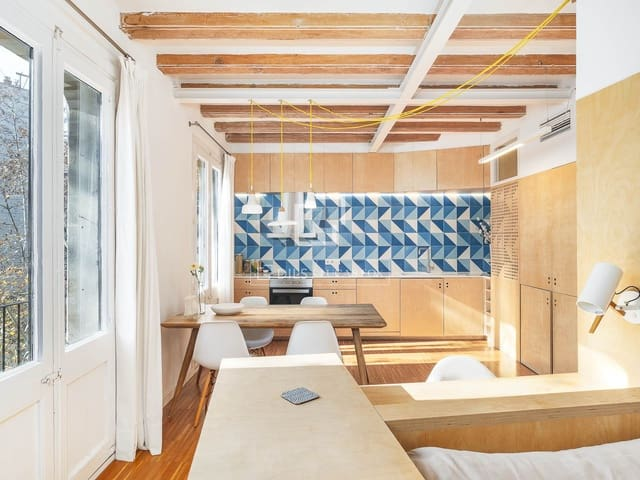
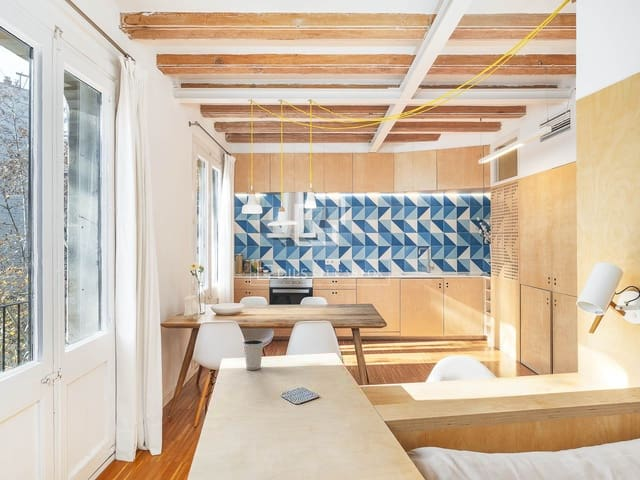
+ dixie cup [242,339,265,371]
